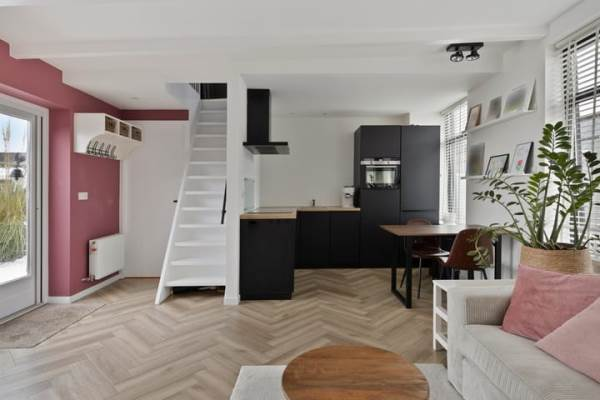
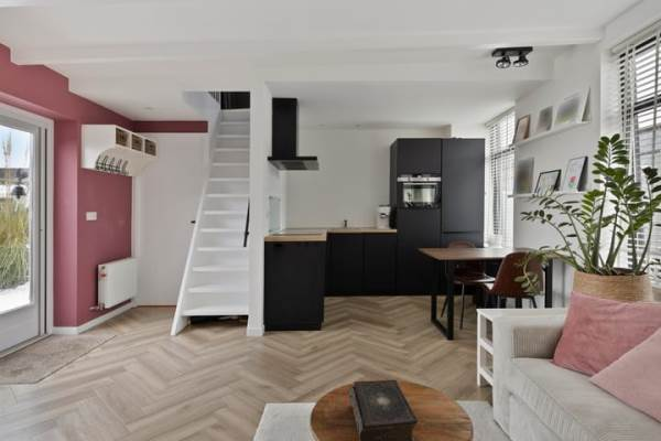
+ book [348,379,419,441]
